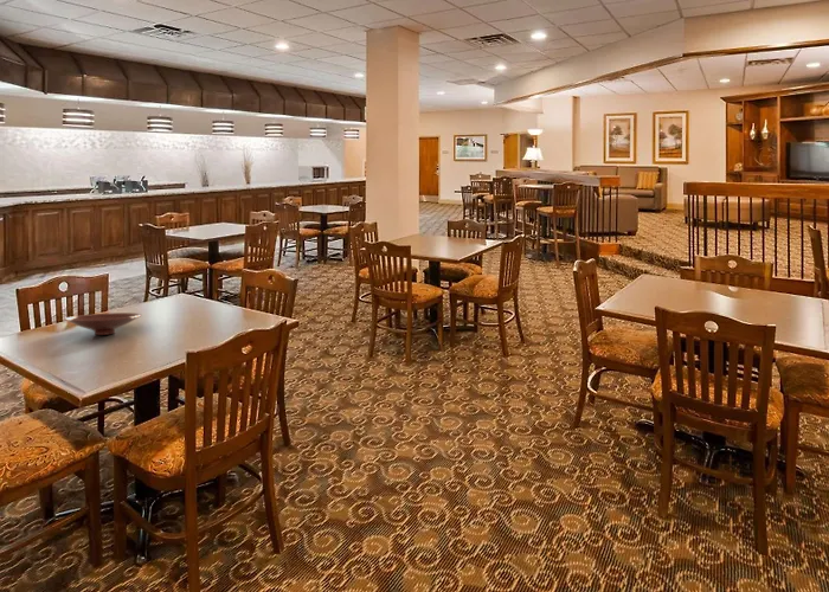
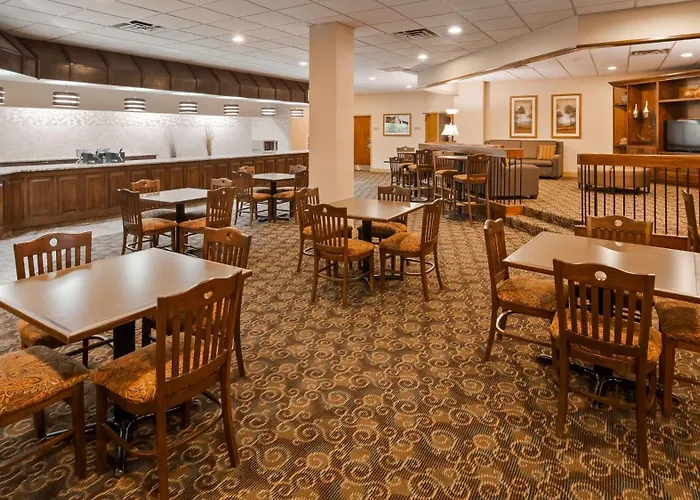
- bowl [63,311,143,336]
